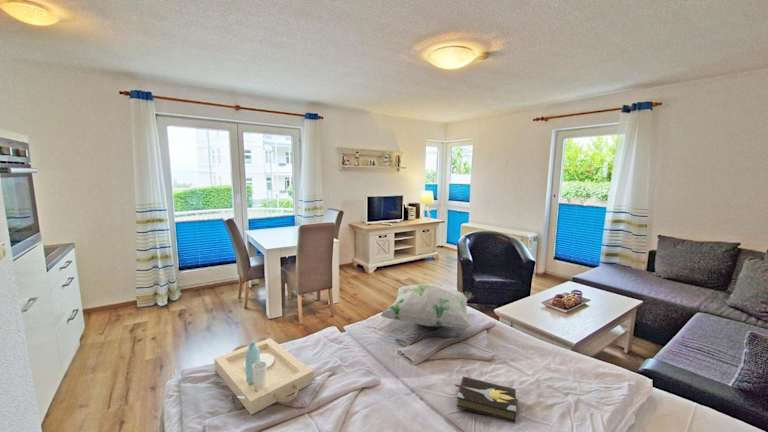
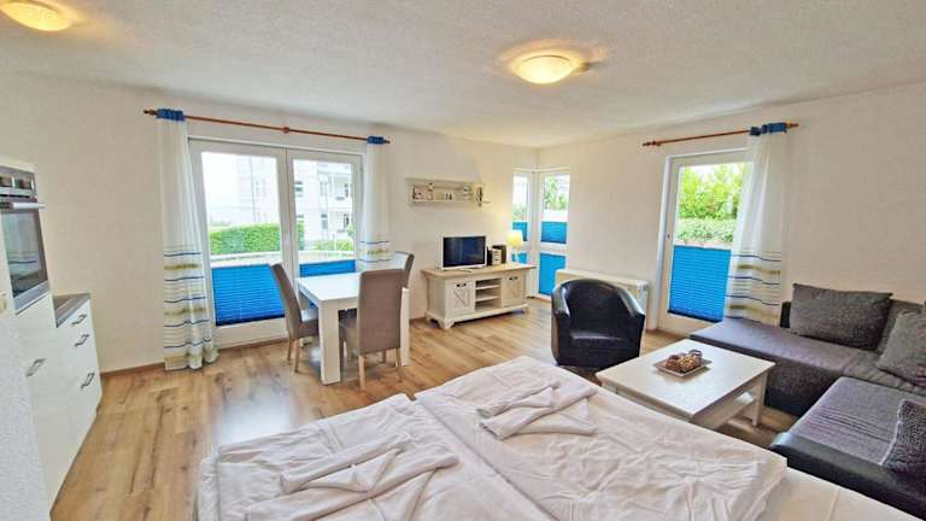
- decorative pillow [379,283,475,329]
- hardback book [454,376,519,425]
- serving tray [213,337,314,416]
